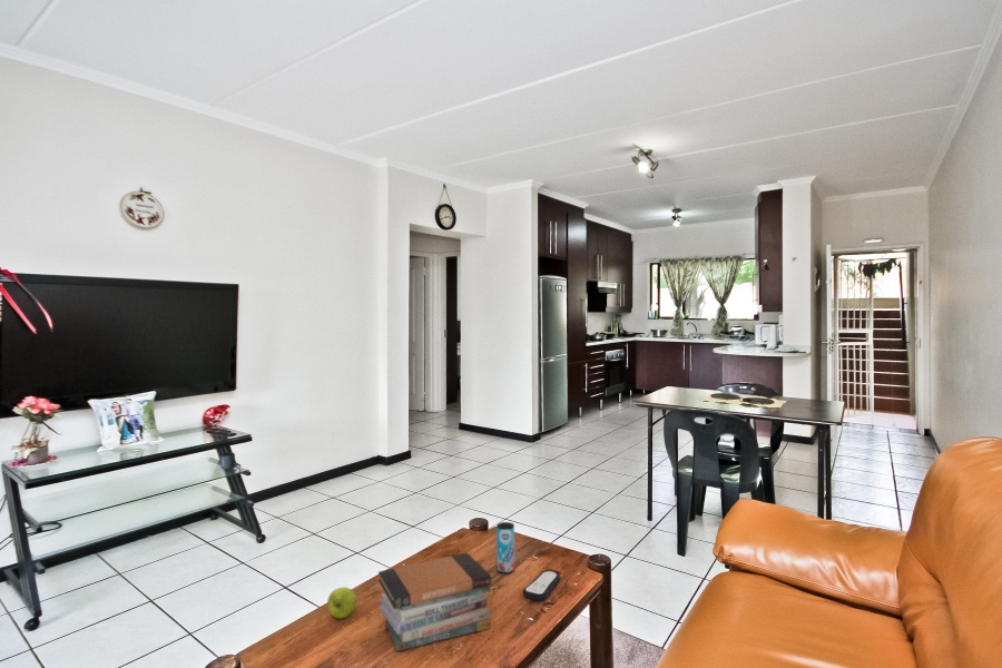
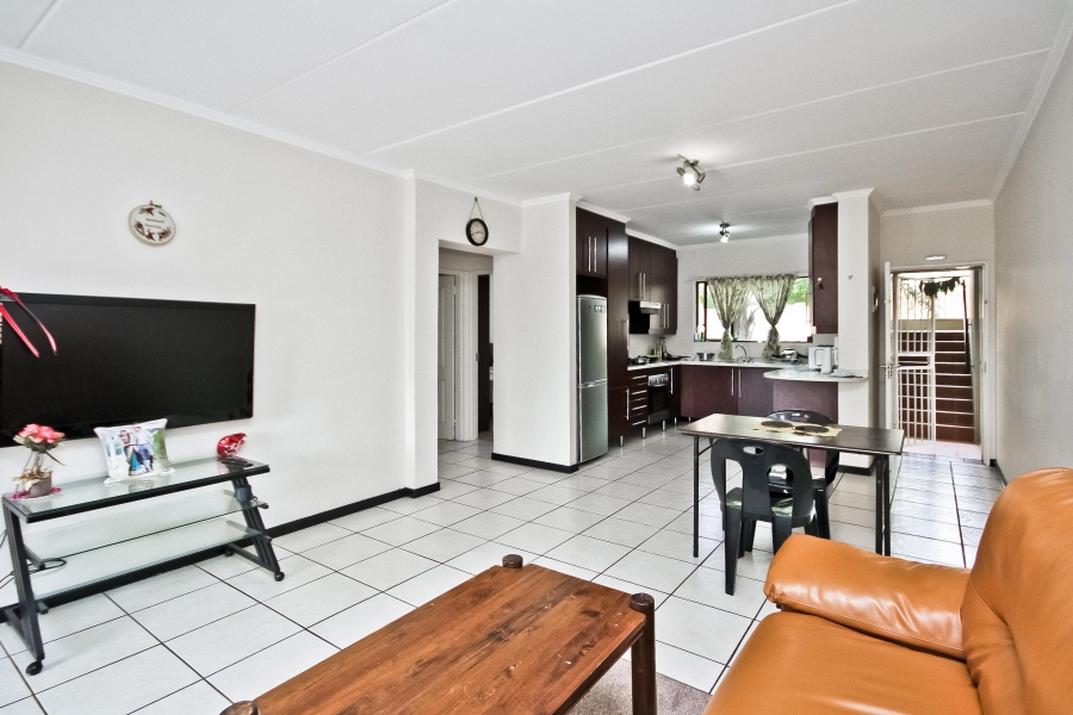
- book stack [377,551,492,652]
- remote control [521,570,561,602]
- beverage can [495,521,515,574]
- apple [326,586,357,619]
